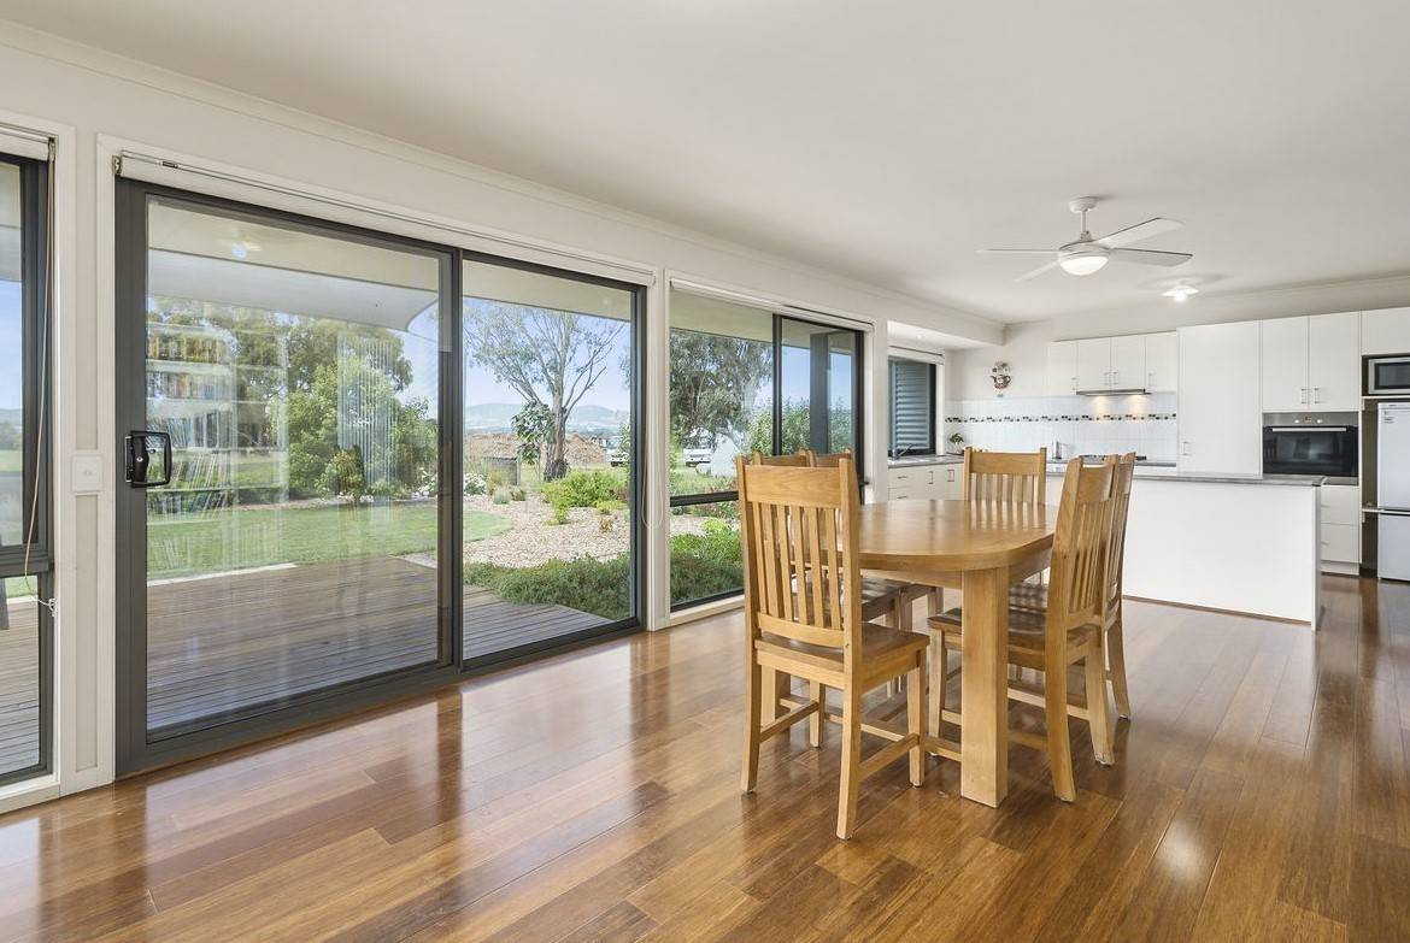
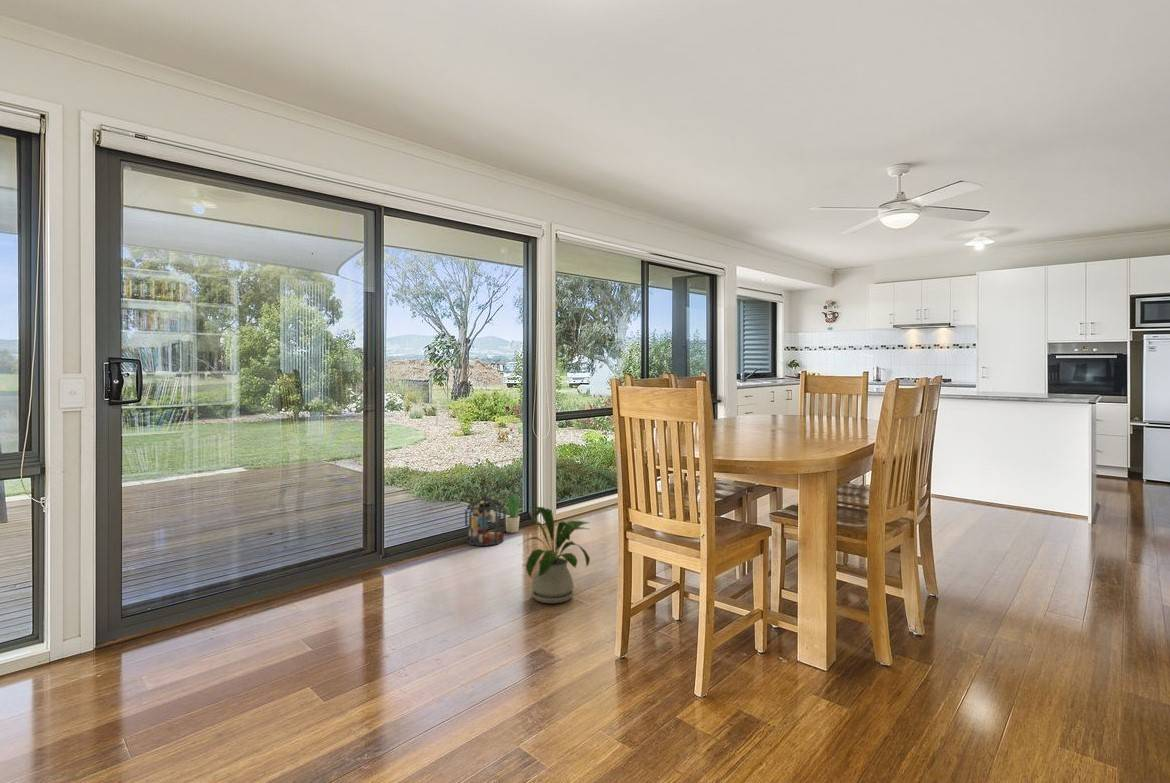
+ lantern [464,485,507,547]
+ potted plant [504,491,521,534]
+ house plant [517,506,591,604]
